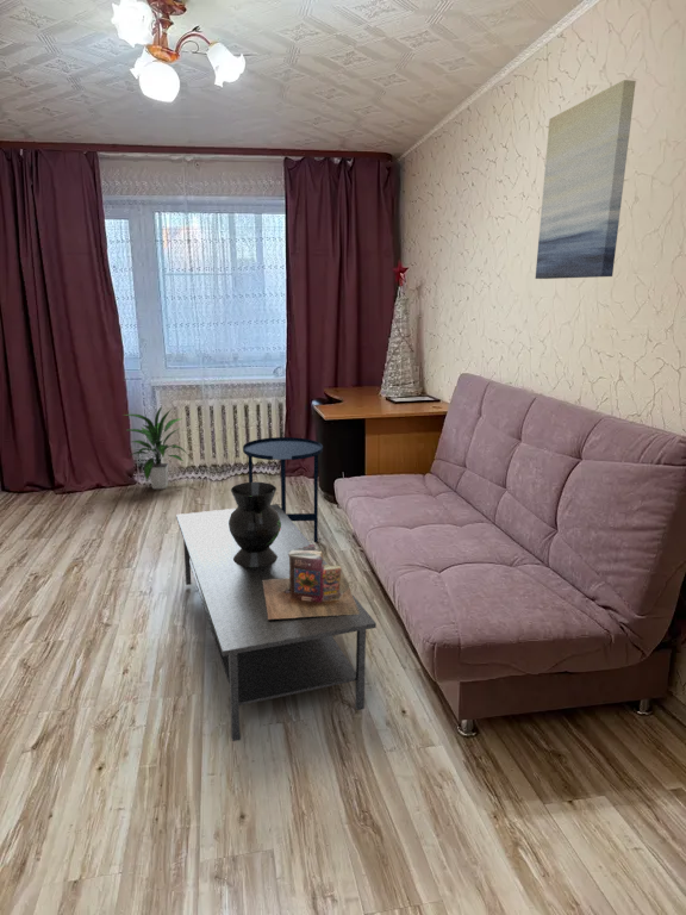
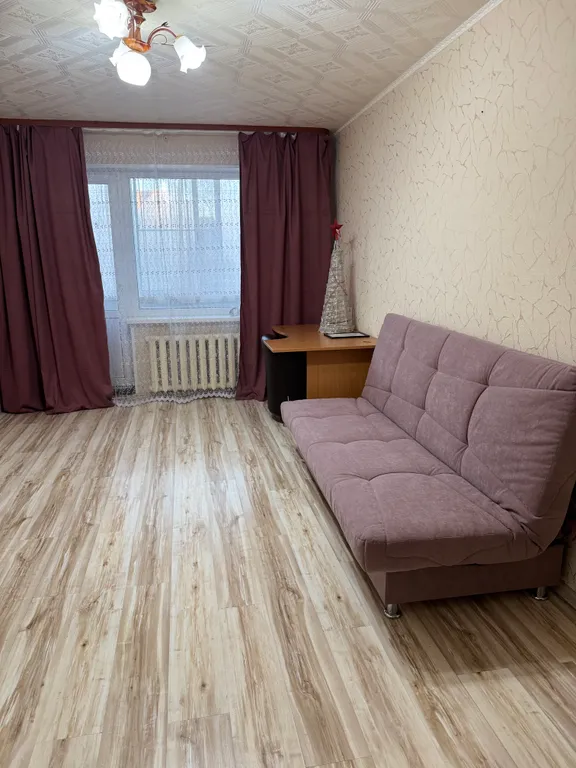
- indoor plant [123,405,189,490]
- side table [242,436,324,543]
- wall art [535,79,637,280]
- decorative vase [229,481,281,567]
- books [262,543,360,620]
- coffee table [175,503,378,742]
